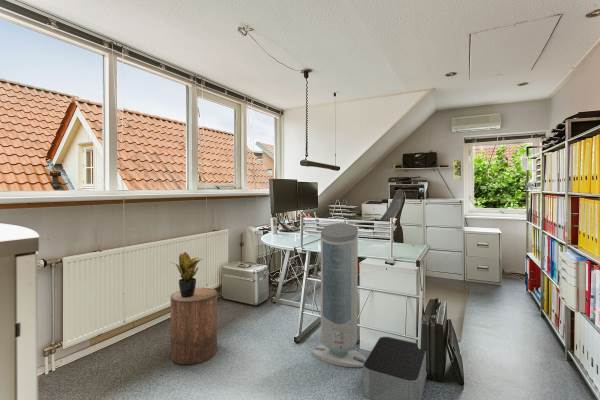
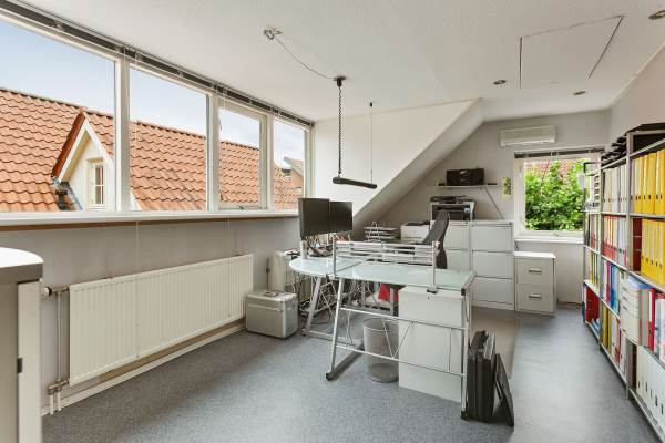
- stool [170,287,218,365]
- potted plant [170,251,203,298]
- air purifier [311,222,367,368]
- storage bin [362,336,428,400]
